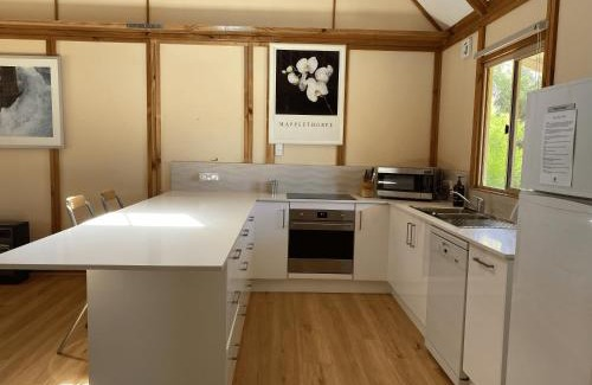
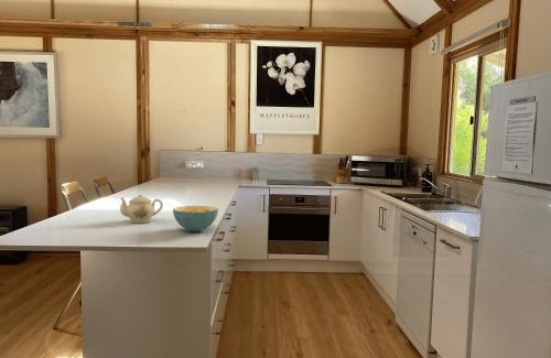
+ cereal bowl [172,205,219,232]
+ teapot [119,193,164,224]
